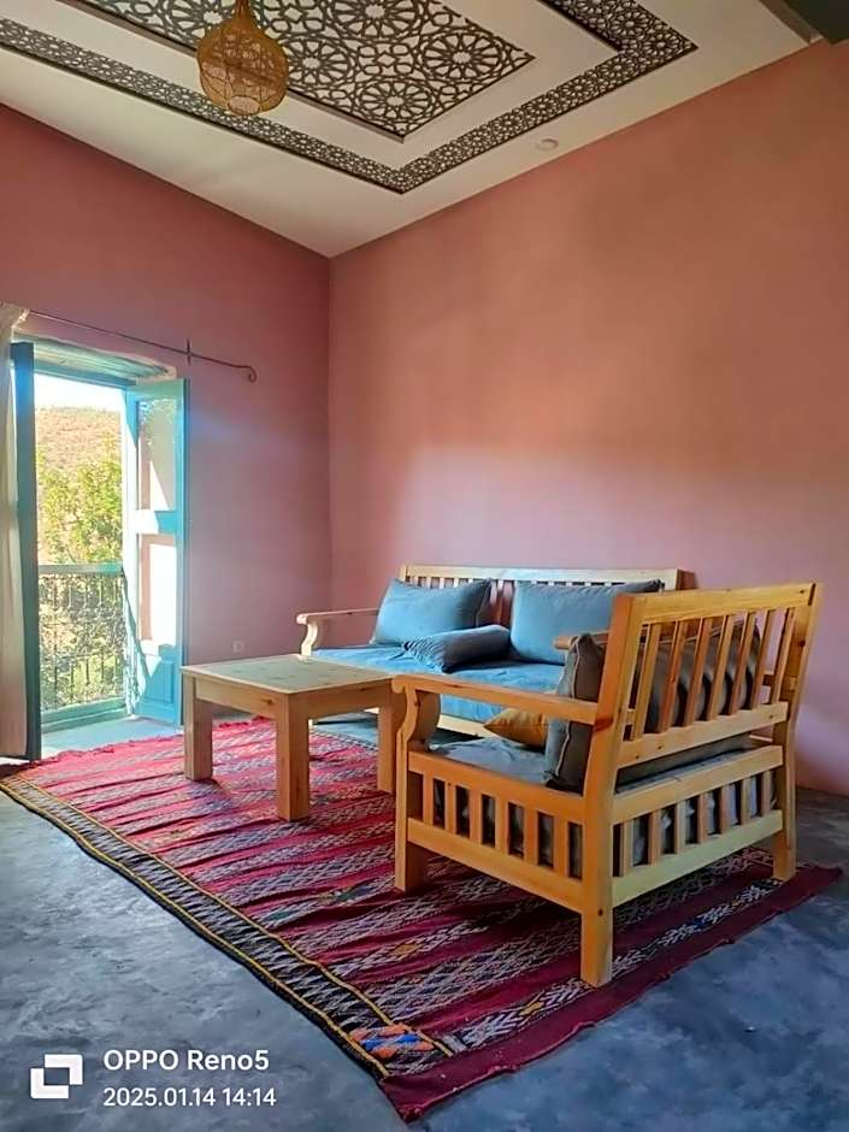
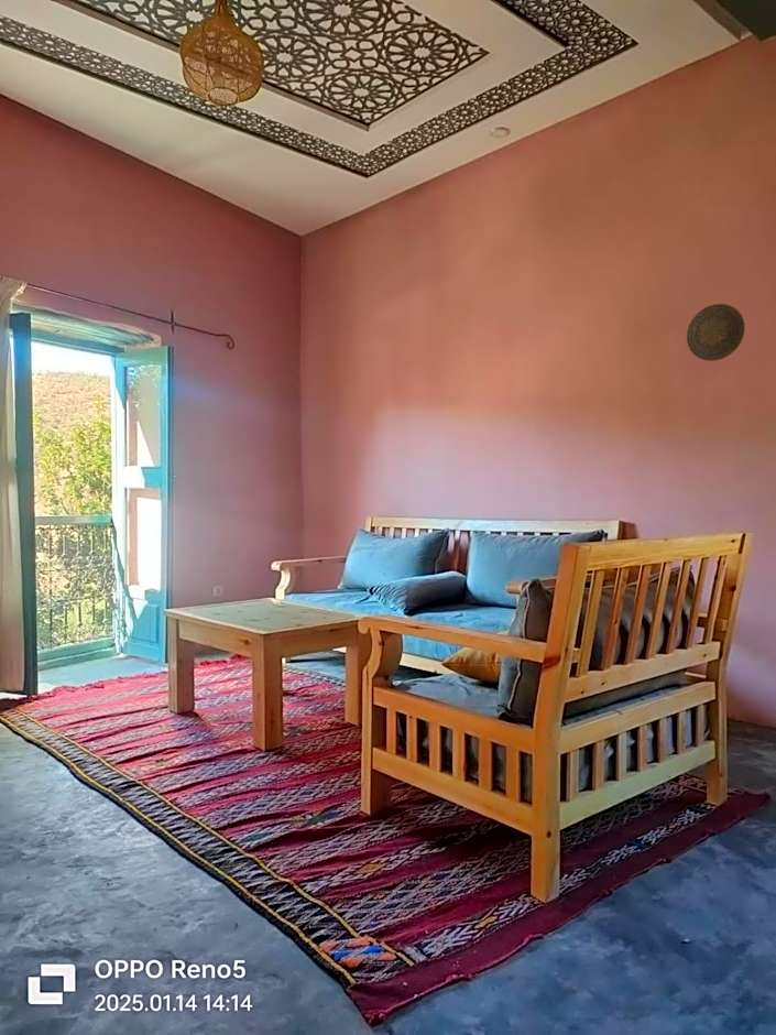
+ decorative plate [686,303,746,362]
